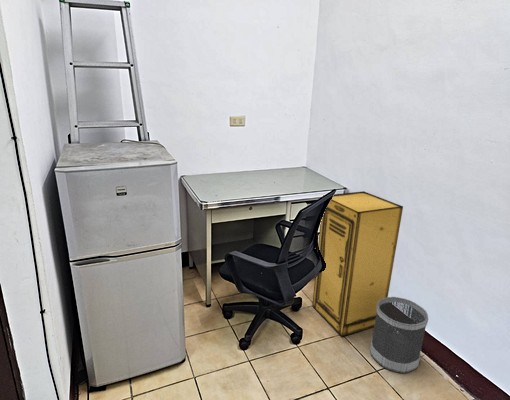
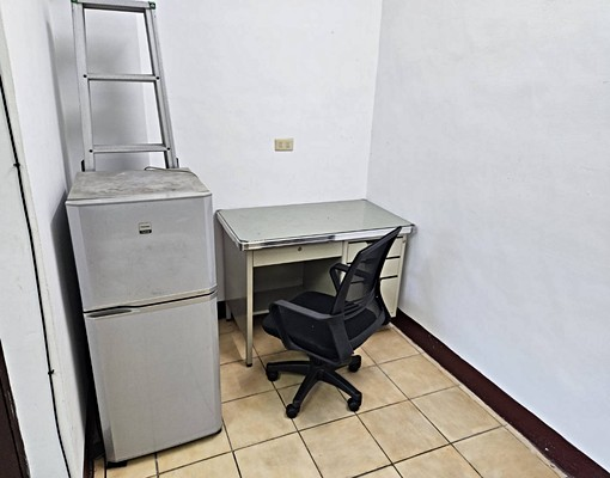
- wastebasket [369,296,429,374]
- storage cabinet [311,190,404,337]
